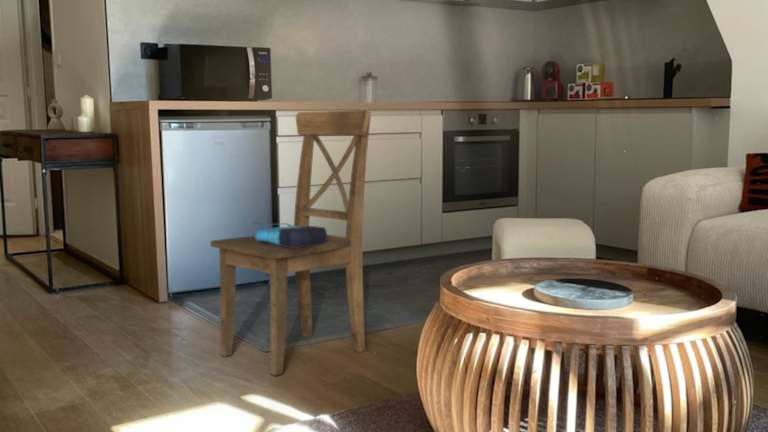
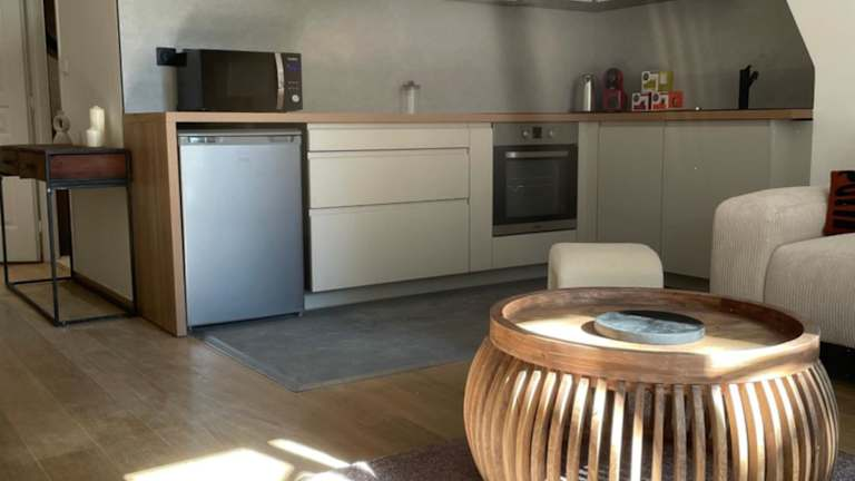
- dining chair [210,109,372,377]
- tote bag [251,222,328,248]
